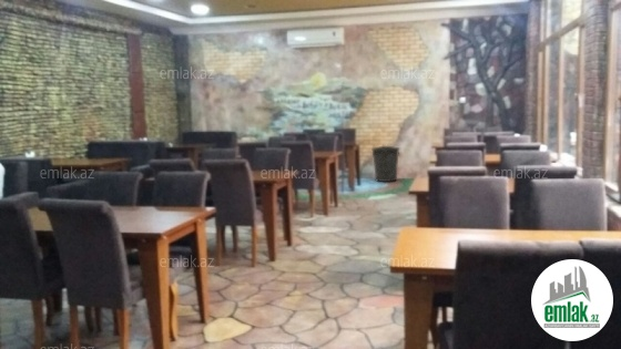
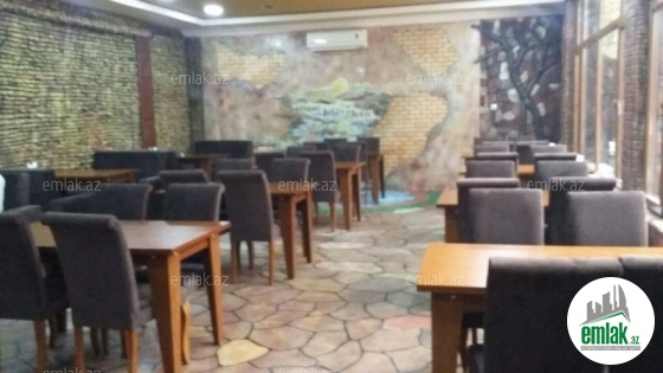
- trash can [370,145,400,183]
